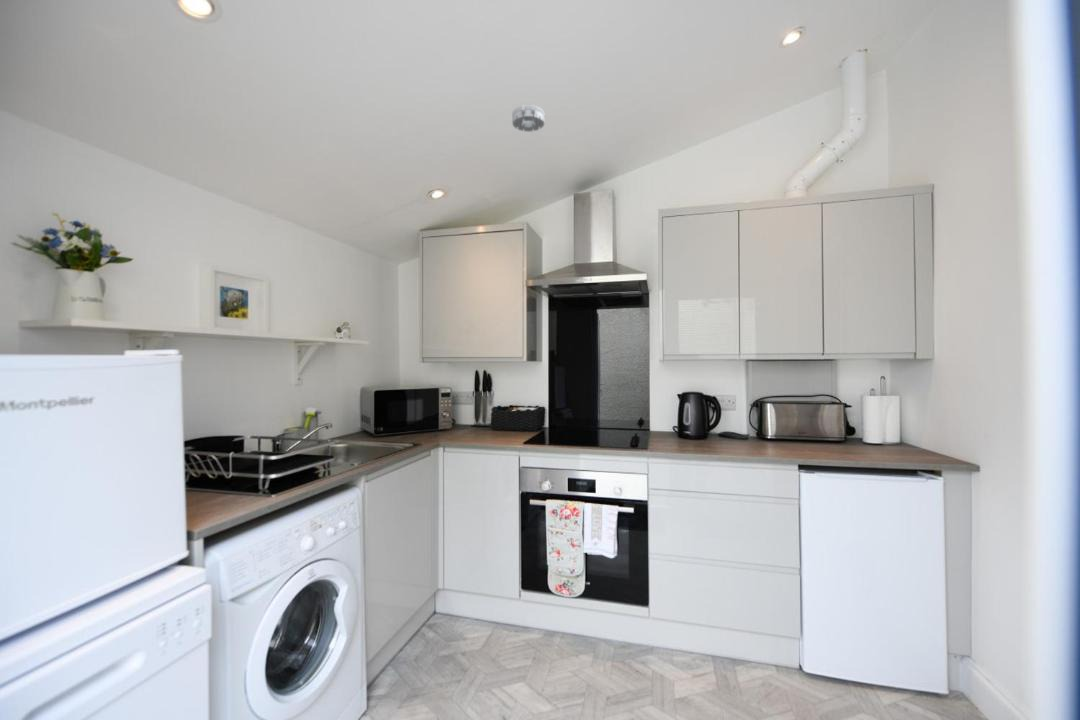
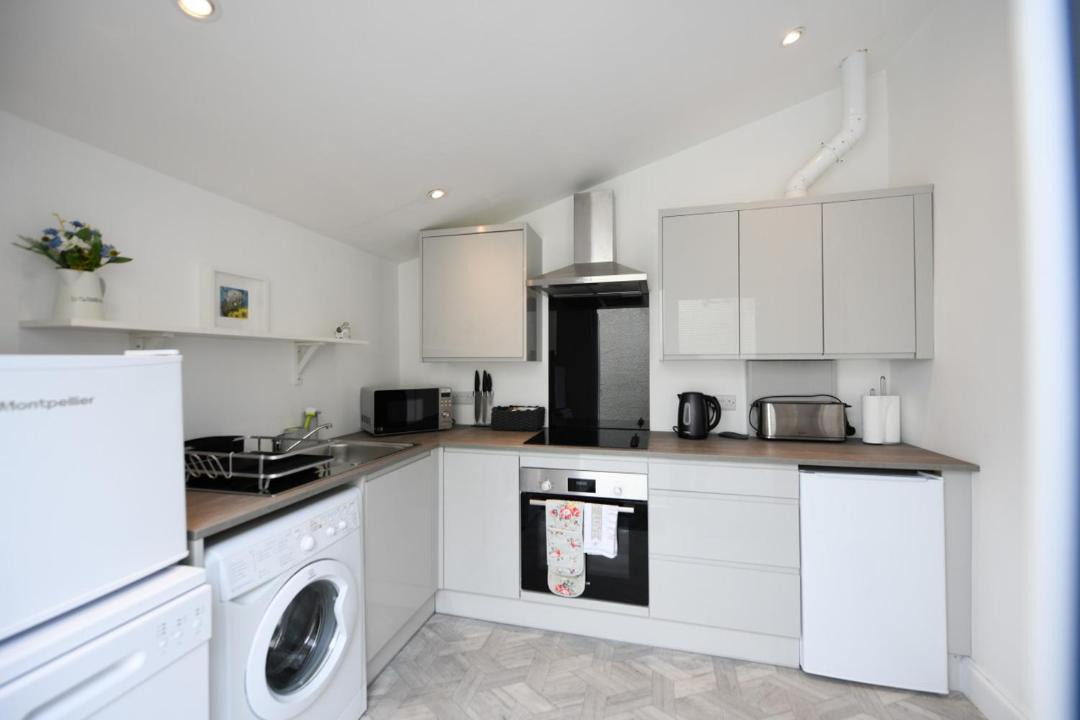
- smoke detector [511,104,545,133]
